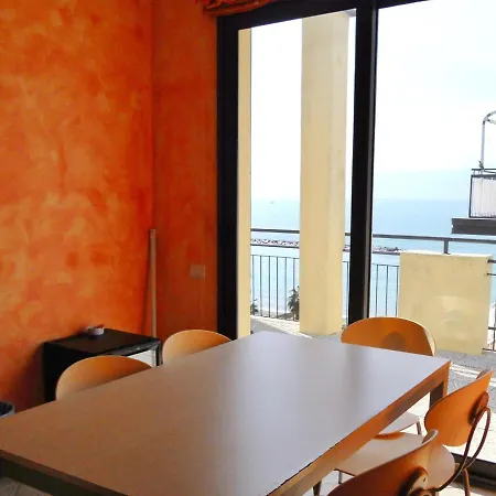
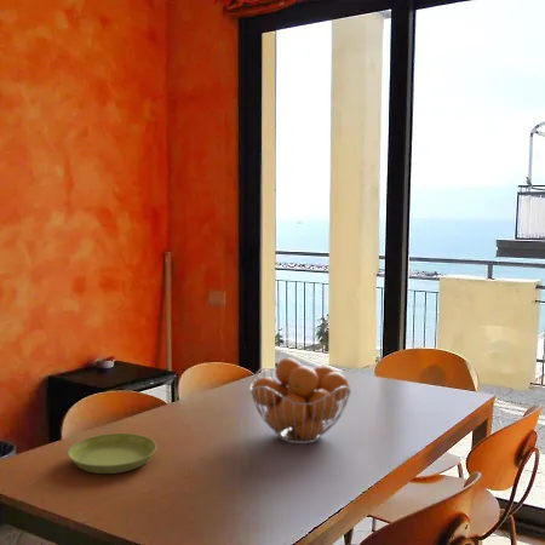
+ saucer [67,432,157,475]
+ fruit basket [248,357,352,444]
